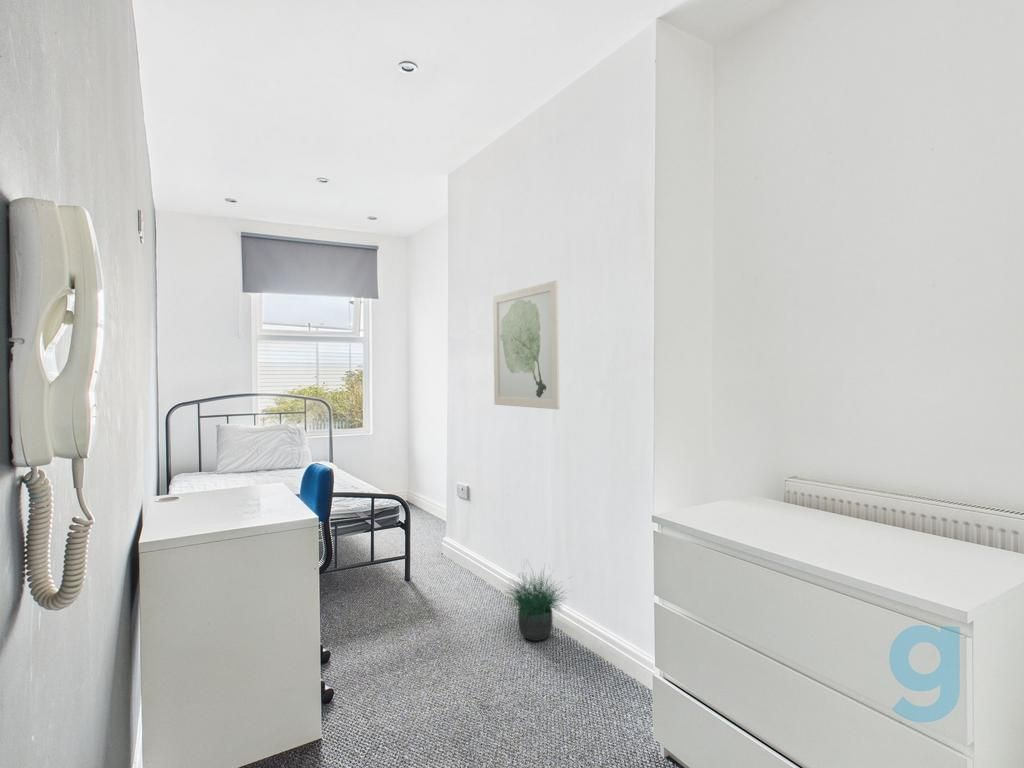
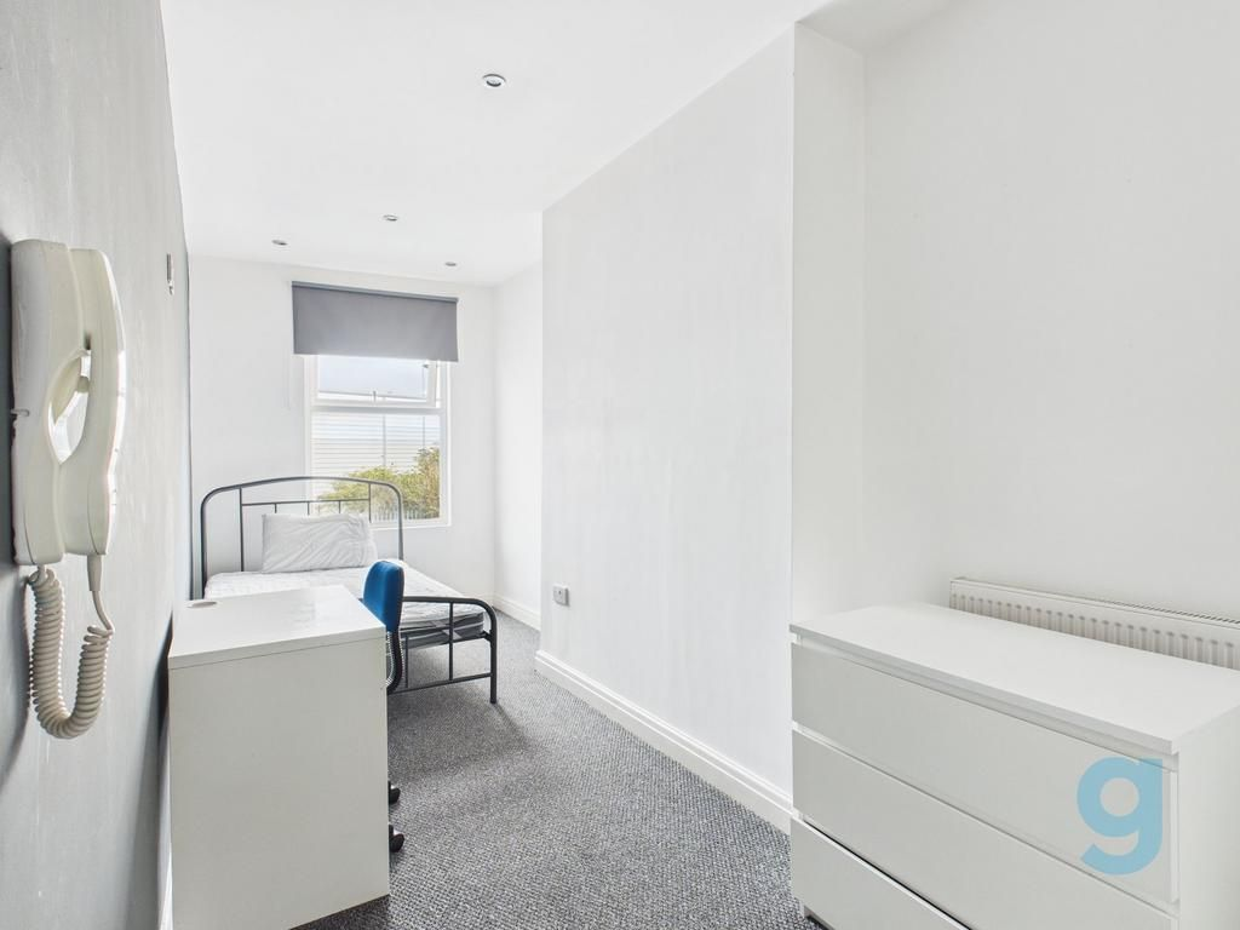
- wall art [492,280,560,410]
- potted plant [494,560,572,642]
